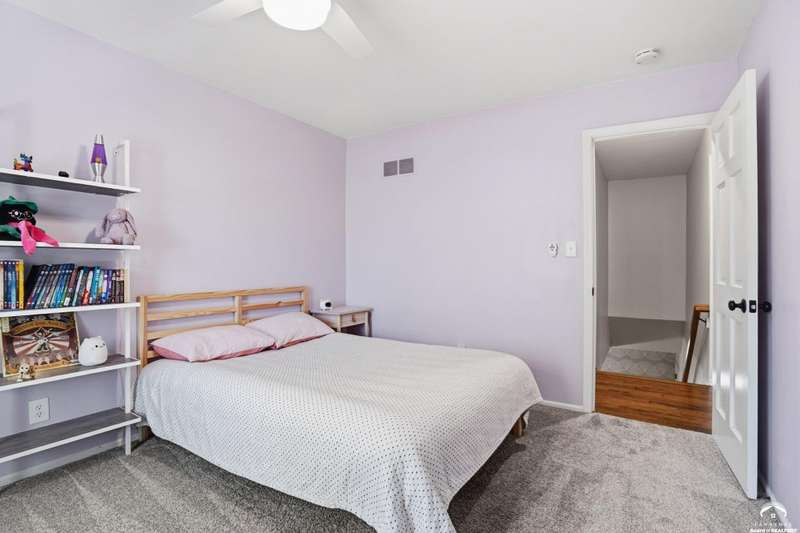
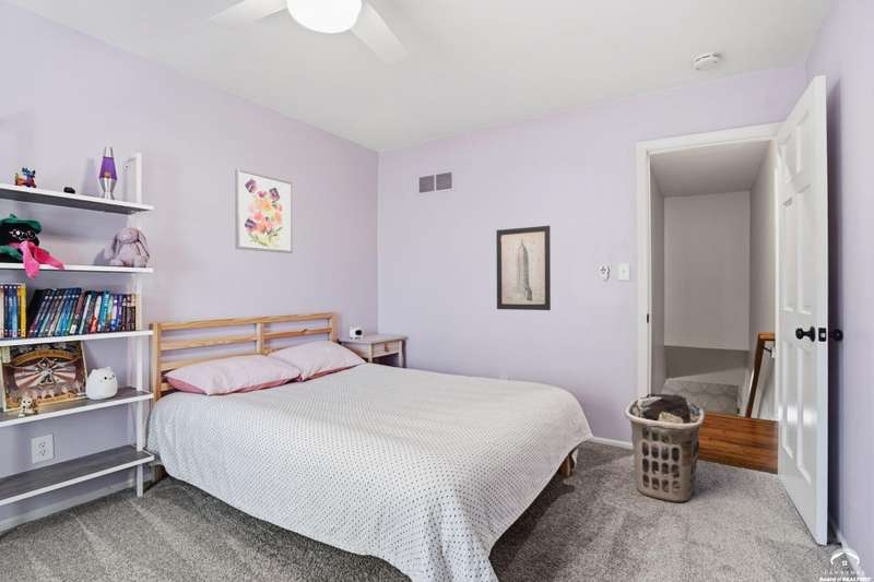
+ clothes hamper [624,392,706,503]
+ wall art [496,225,552,311]
+ wall art [234,168,294,254]
